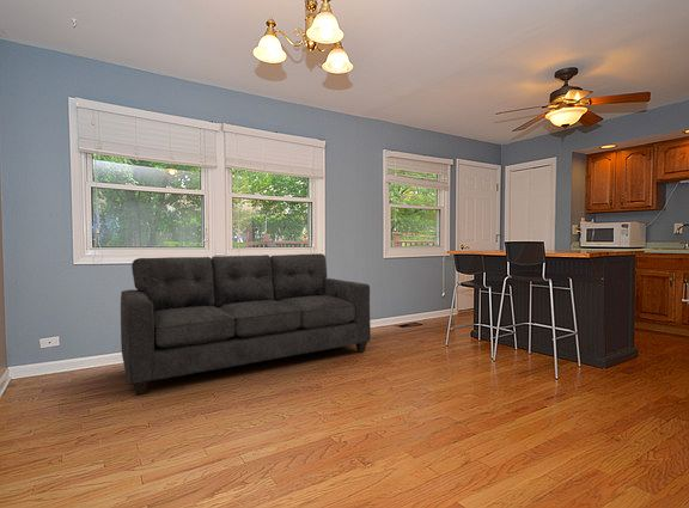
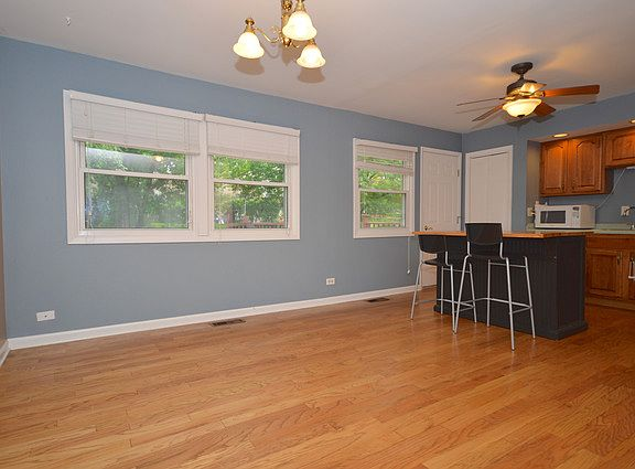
- sofa [120,252,372,397]
